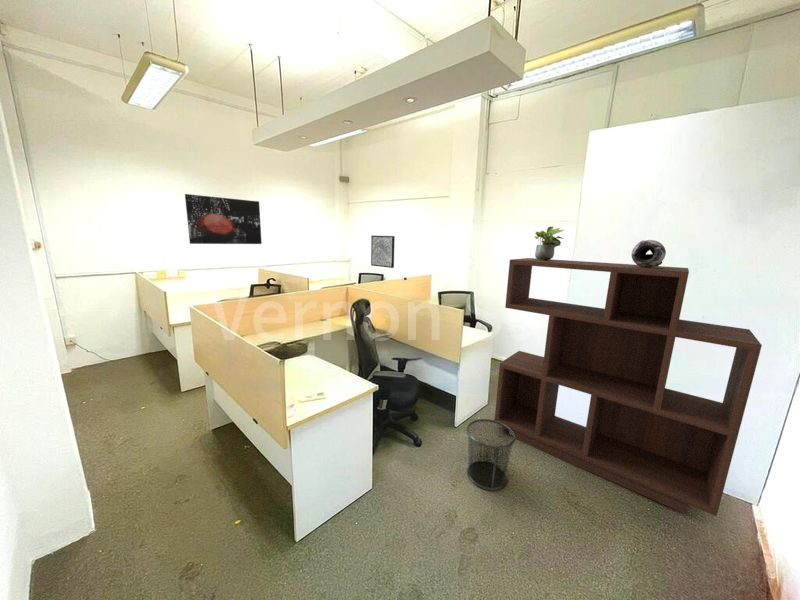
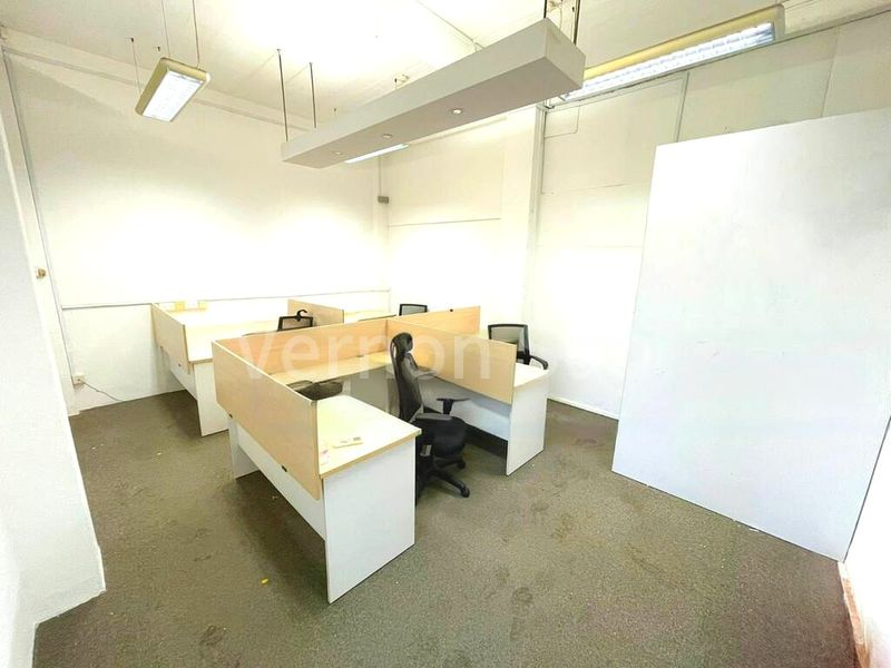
- potted plant [534,226,565,260]
- wall art [370,235,396,269]
- waste bin [466,418,516,491]
- decorative vase [631,239,667,267]
- wall art [184,193,263,245]
- bookcase [494,257,763,517]
